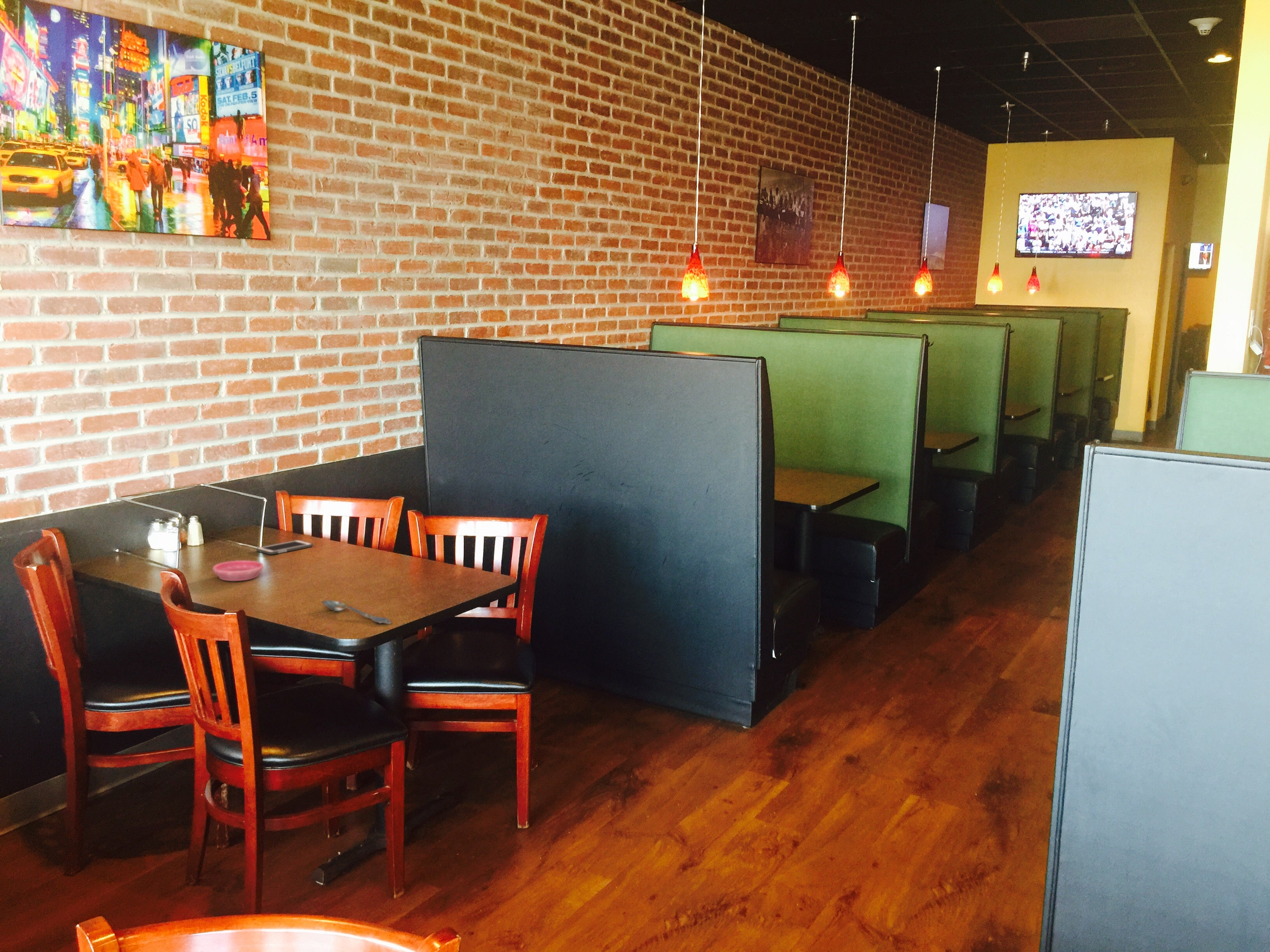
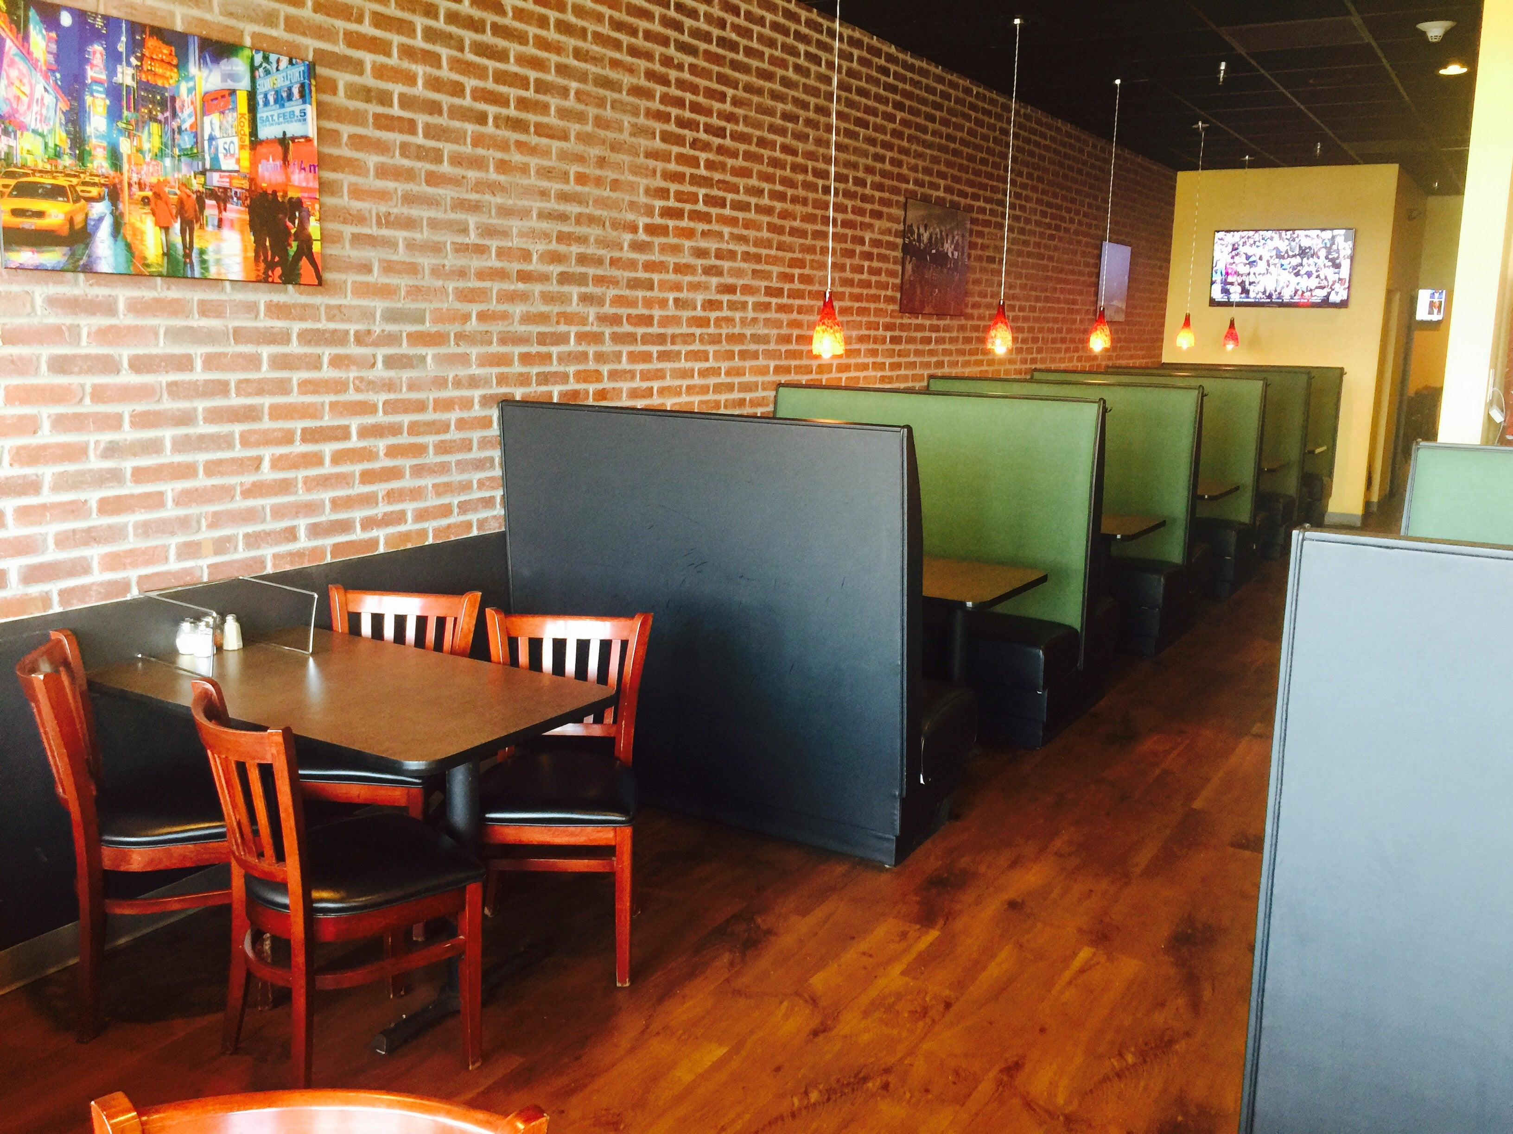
- saucer [212,560,264,581]
- cell phone [256,540,313,555]
- spoon [322,600,392,624]
